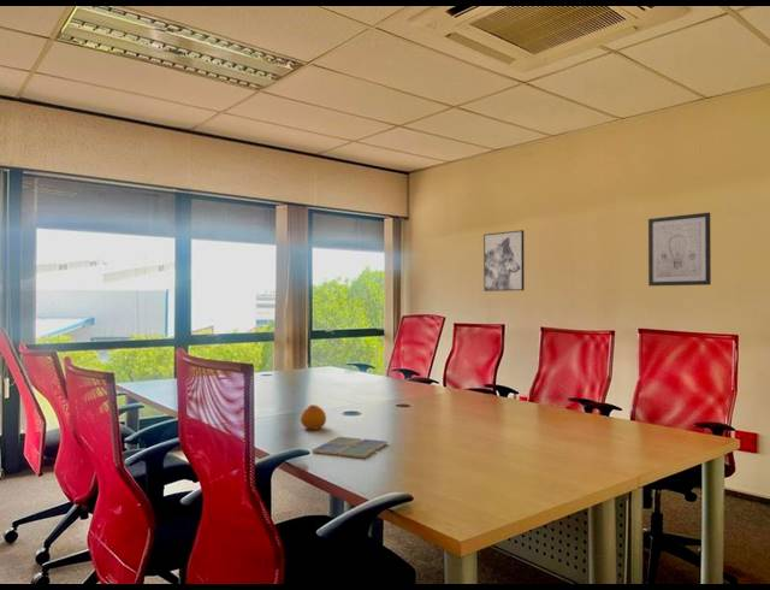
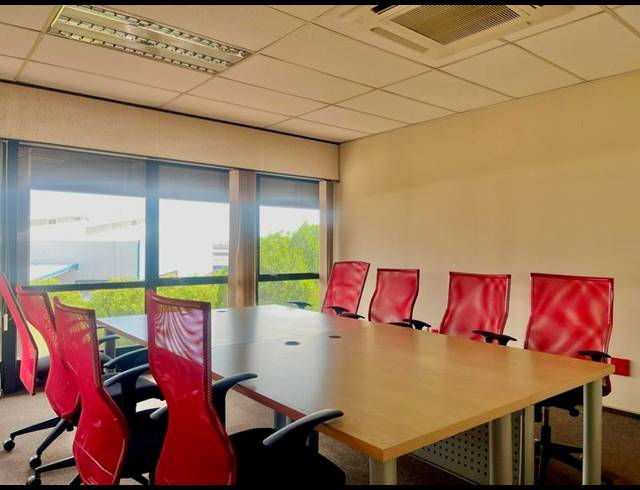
- fruit [300,403,327,431]
- wall art [647,212,712,287]
- drink coaster [310,436,389,459]
- wall art [482,229,526,293]
